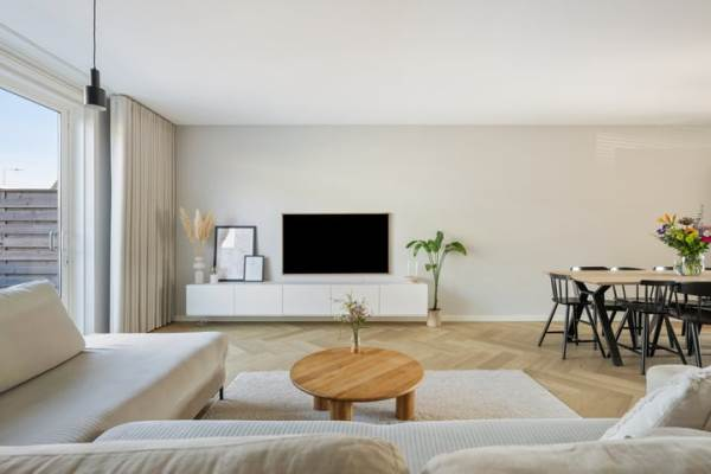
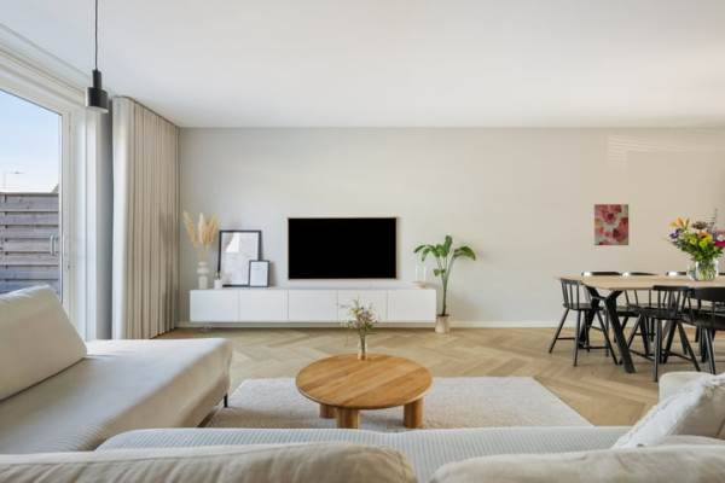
+ wall art [593,203,630,246]
